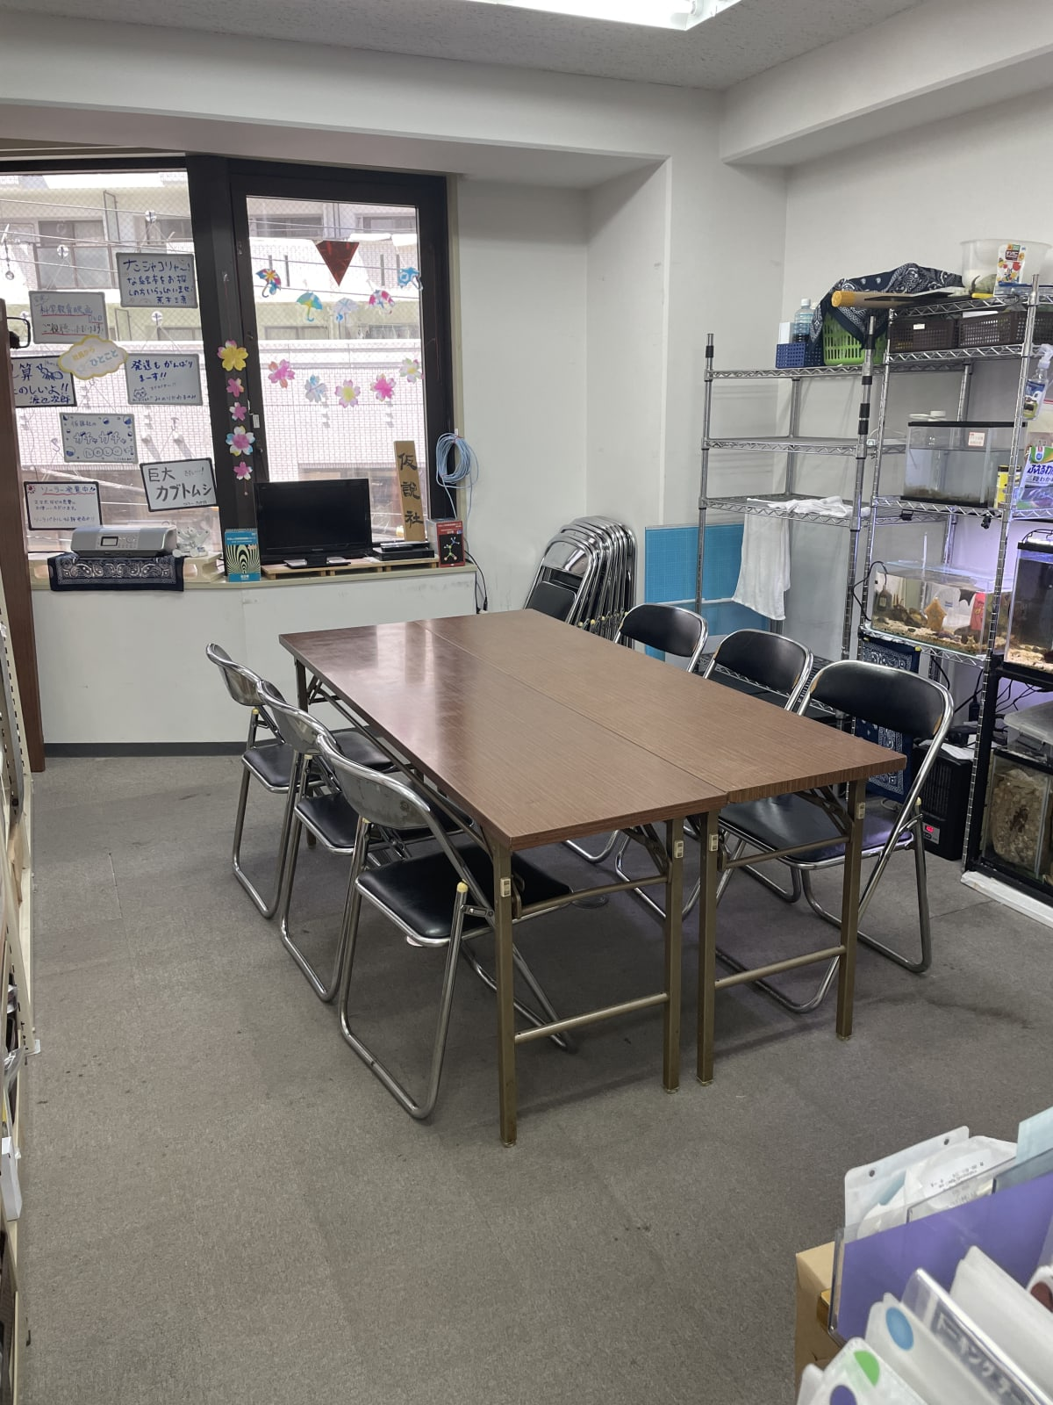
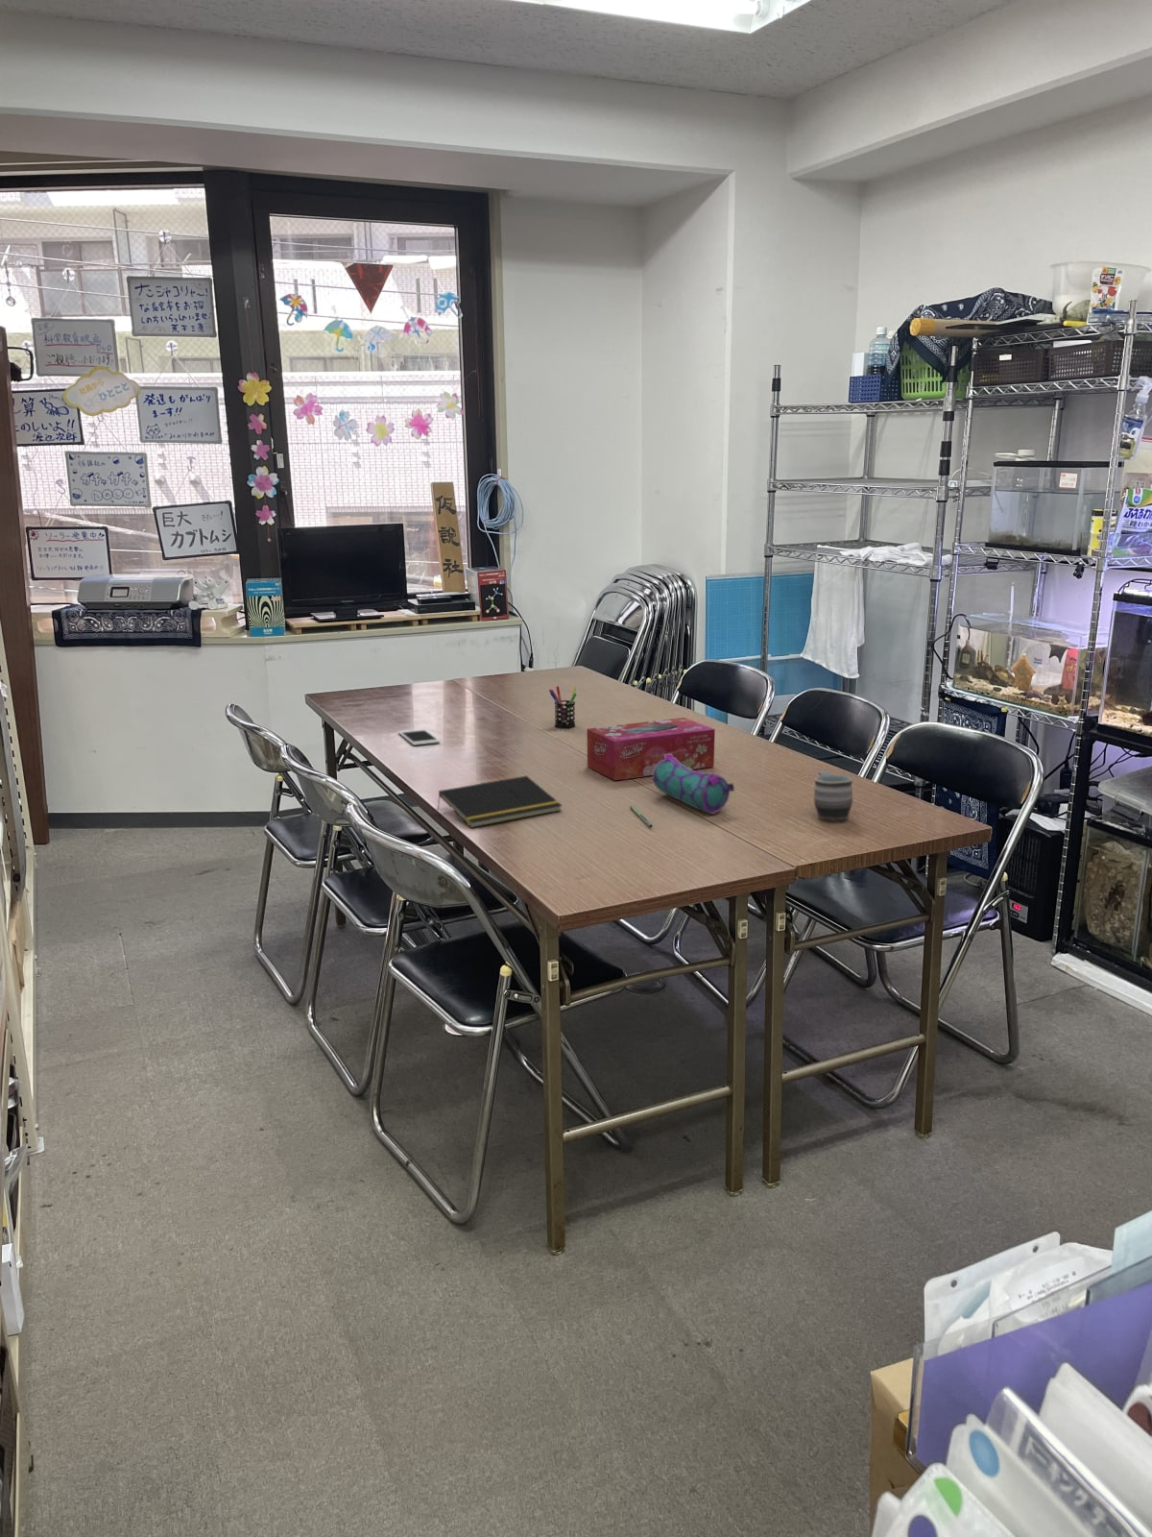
+ tissue box [587,716,716,781]
+ pen holder [548,685,577,729]
+ mug [813,770,853,822]
+ pen [629,804,653,828]
+ cell phone [397,729,440,747]
+ pencil case [652,754,736,816]
+ notepad [436,776,564,829]
